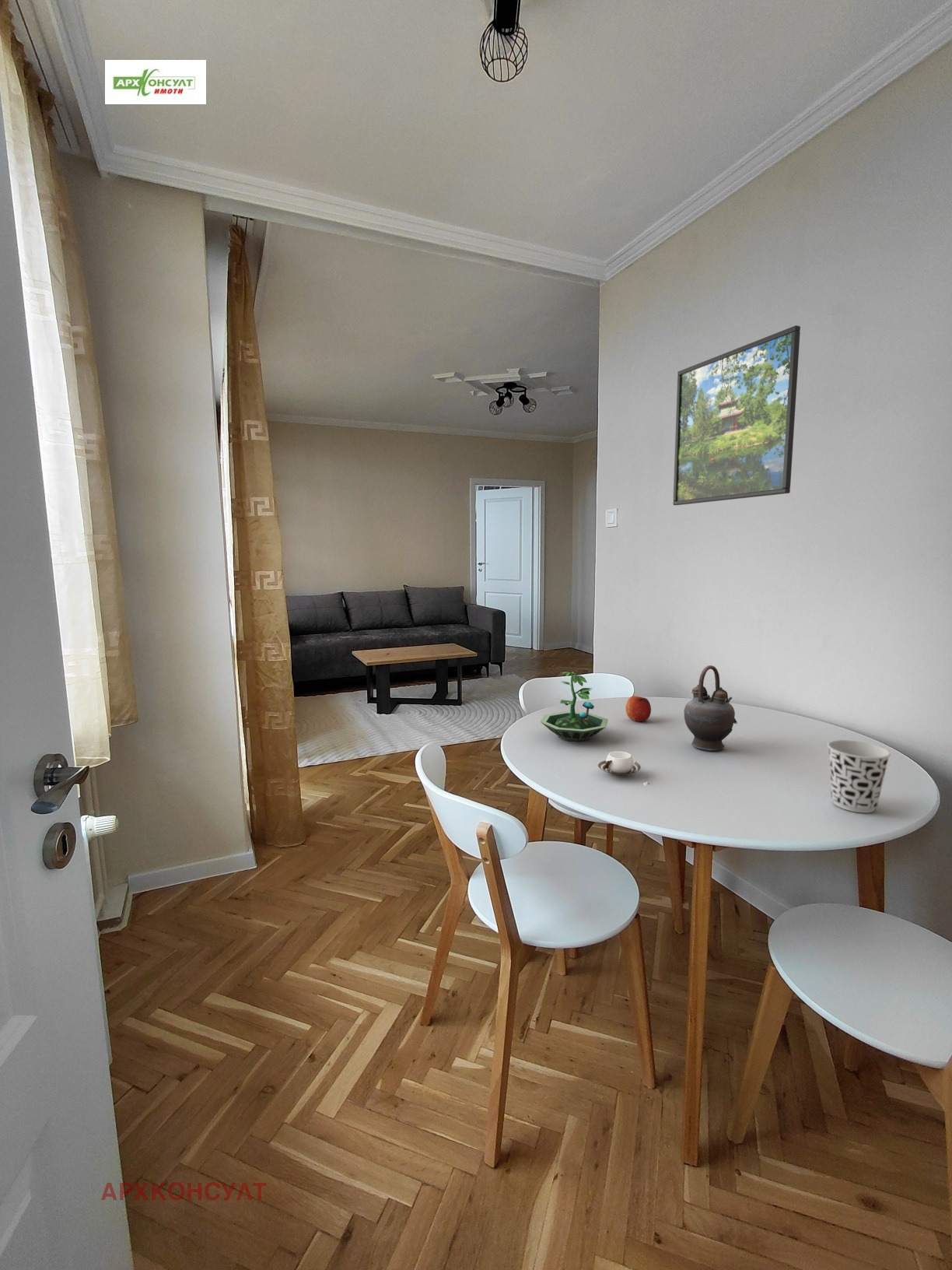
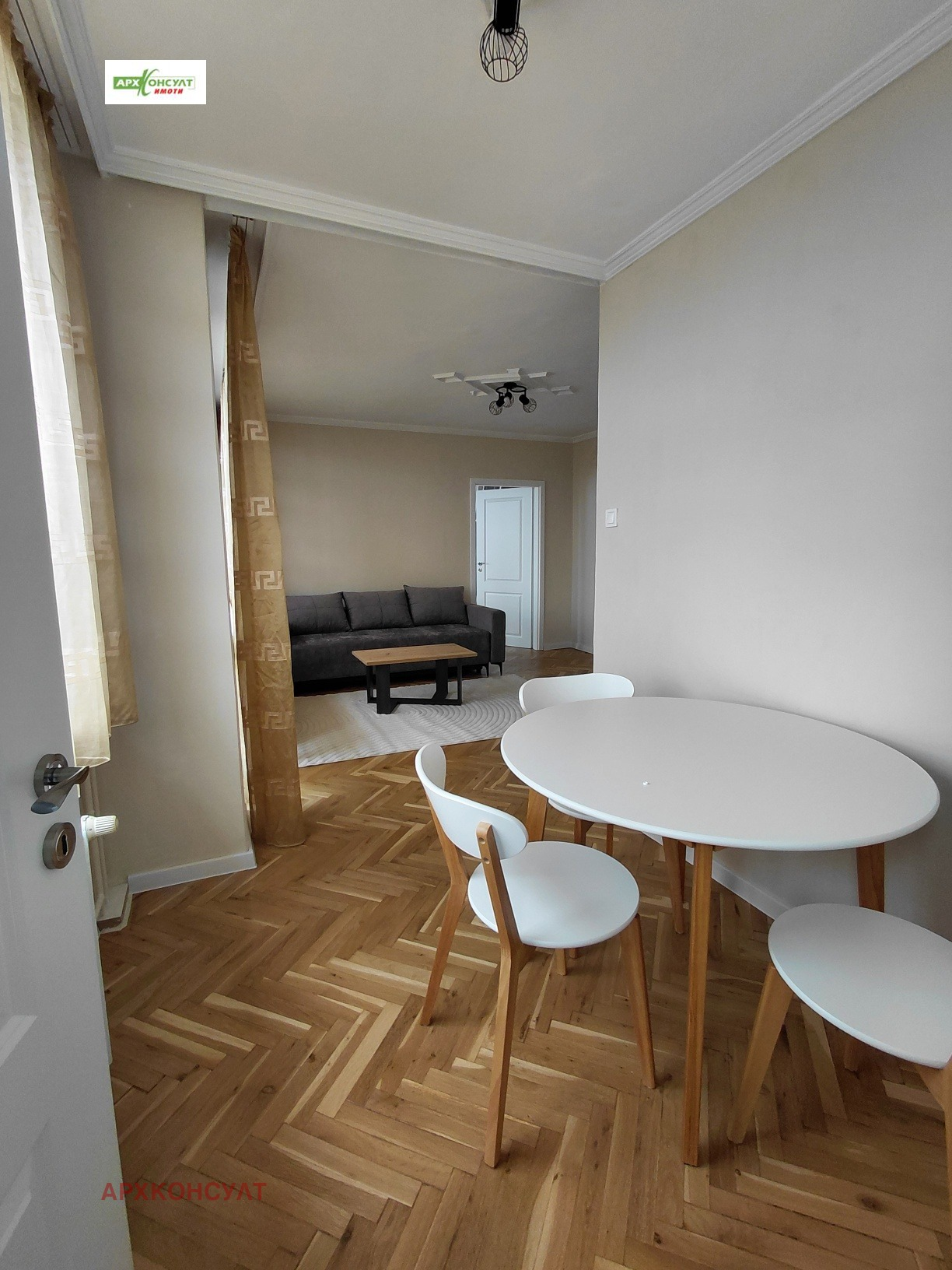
- fruit [625,695,652,722]
- cup [827,739,891,813]
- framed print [672,325,801,506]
- teapot [683,665,738,751]
- terrarium [540,671,609,742]
- cup [597,750,642,775]
